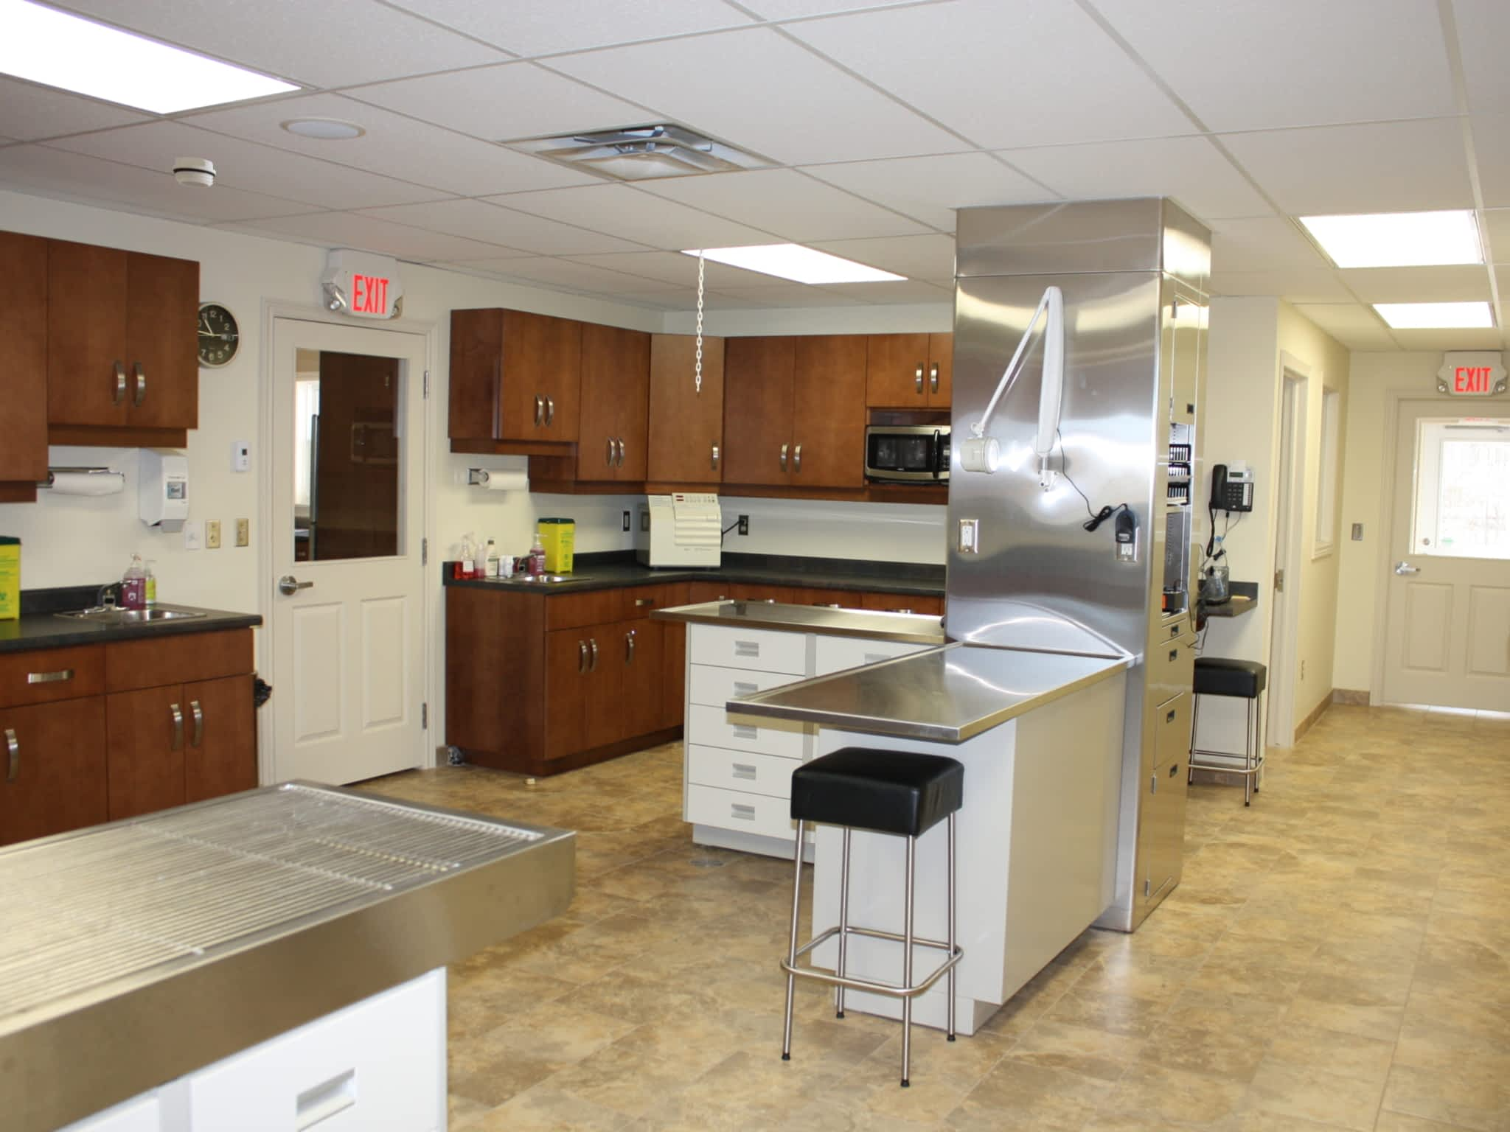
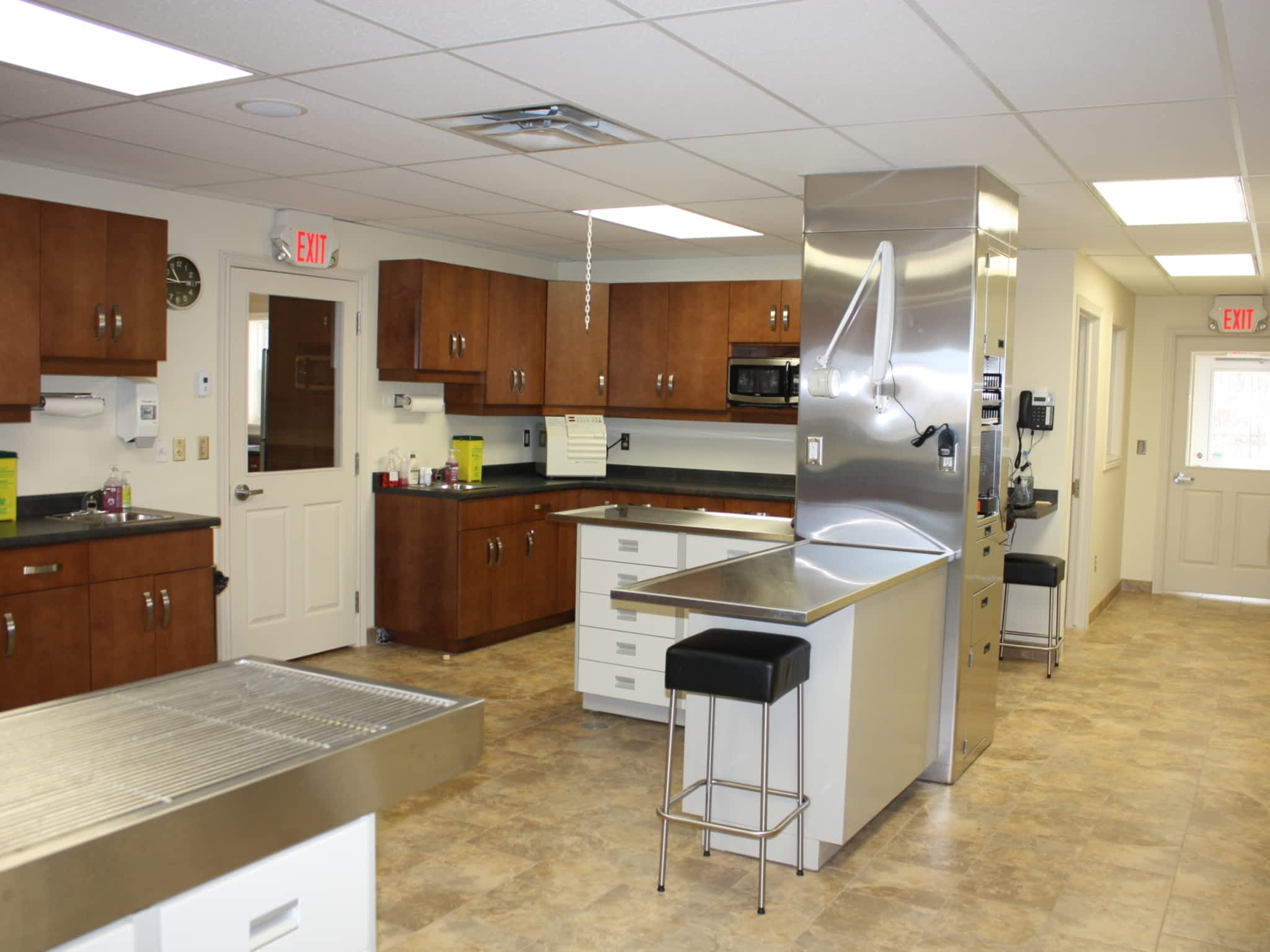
- smoke detector [171,156,216,189]
